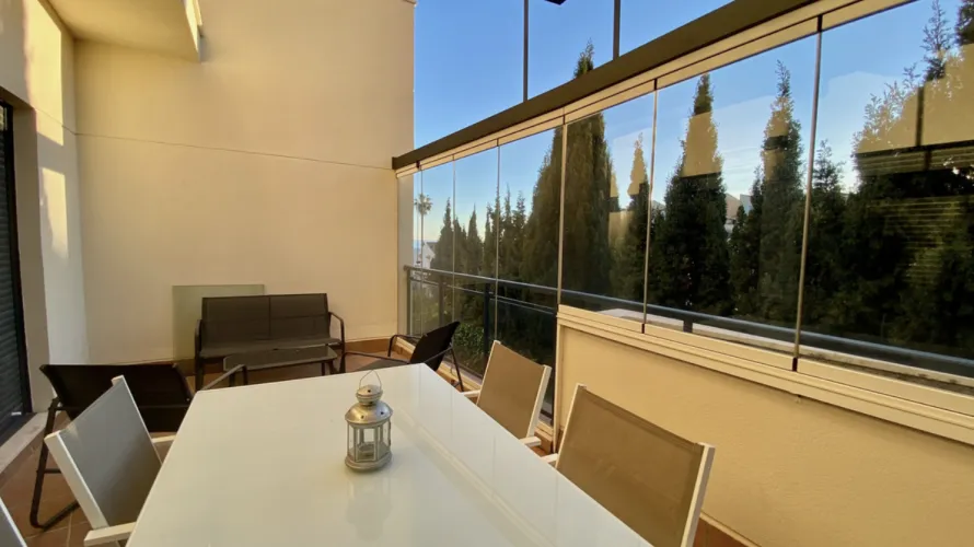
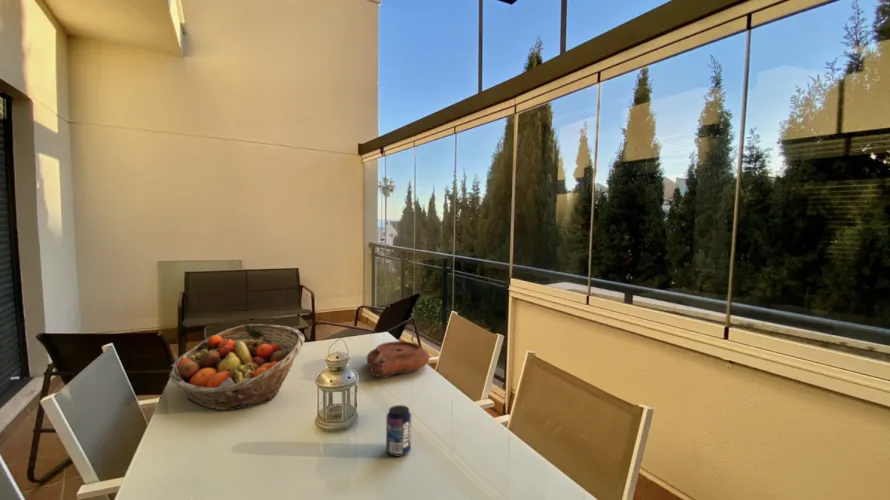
+ plate [366,340,431,379]
+ beverage can [385,404,412,458]
+ fruit basket [168,323,306,411]
